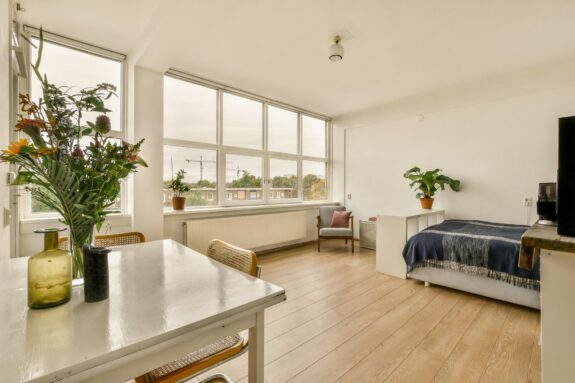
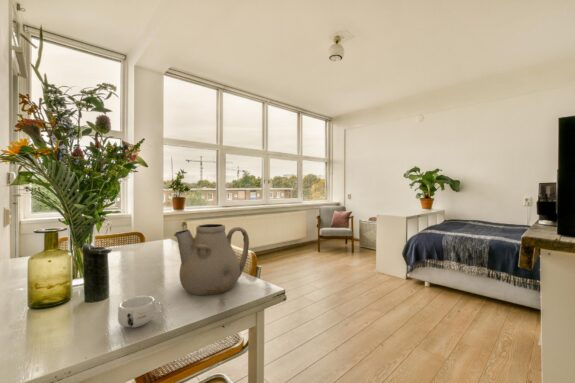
+ teapot [173,223,250,296]
+ mug [117,295,164,328]
